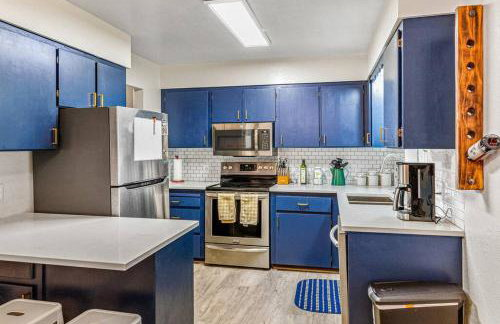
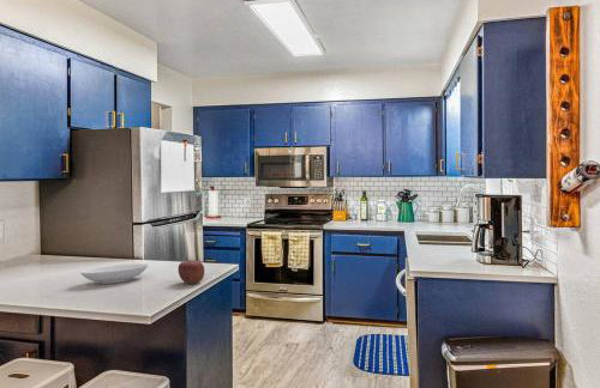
+ bowl [79,262,150,285]
+ apple [176,259,205,285]
